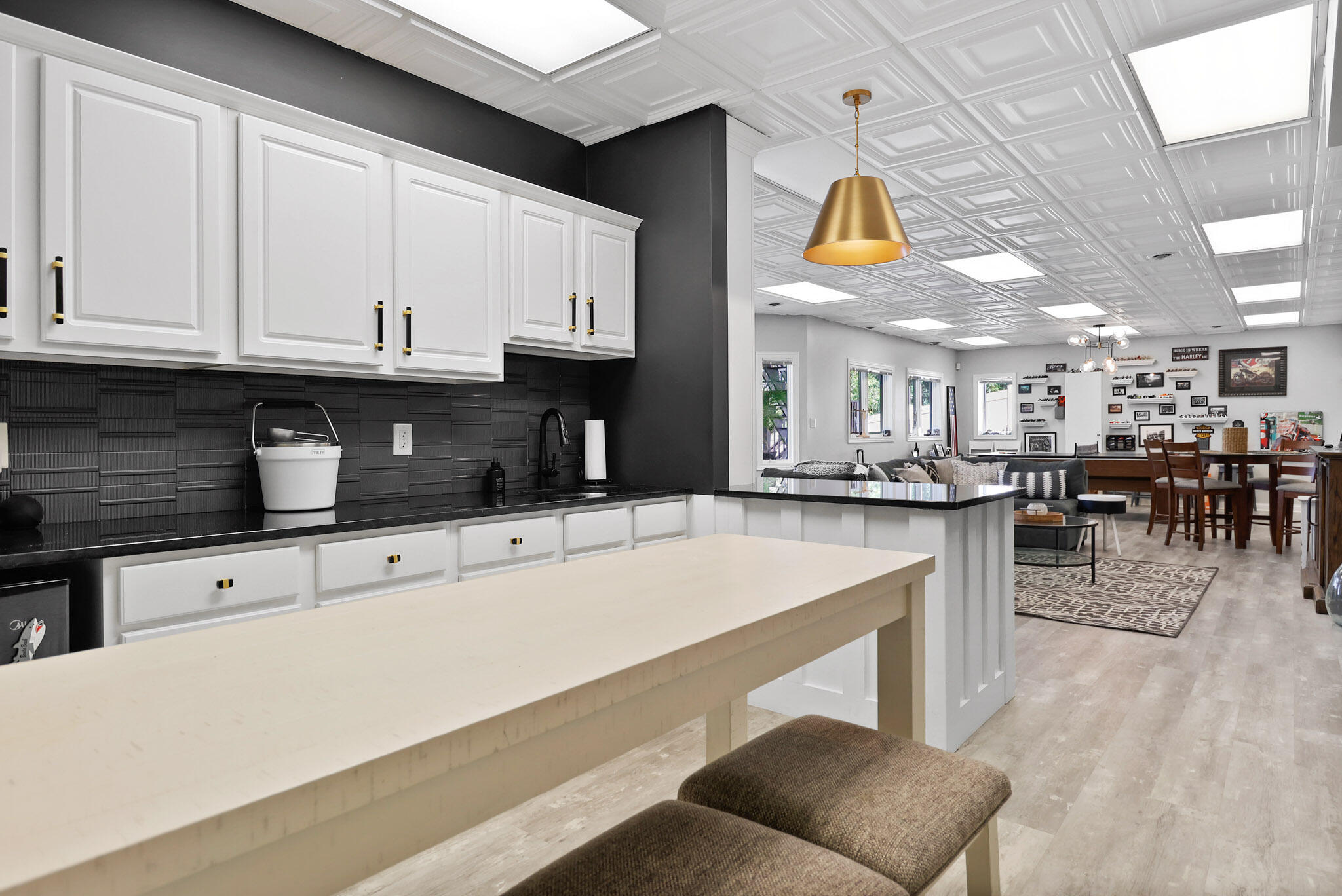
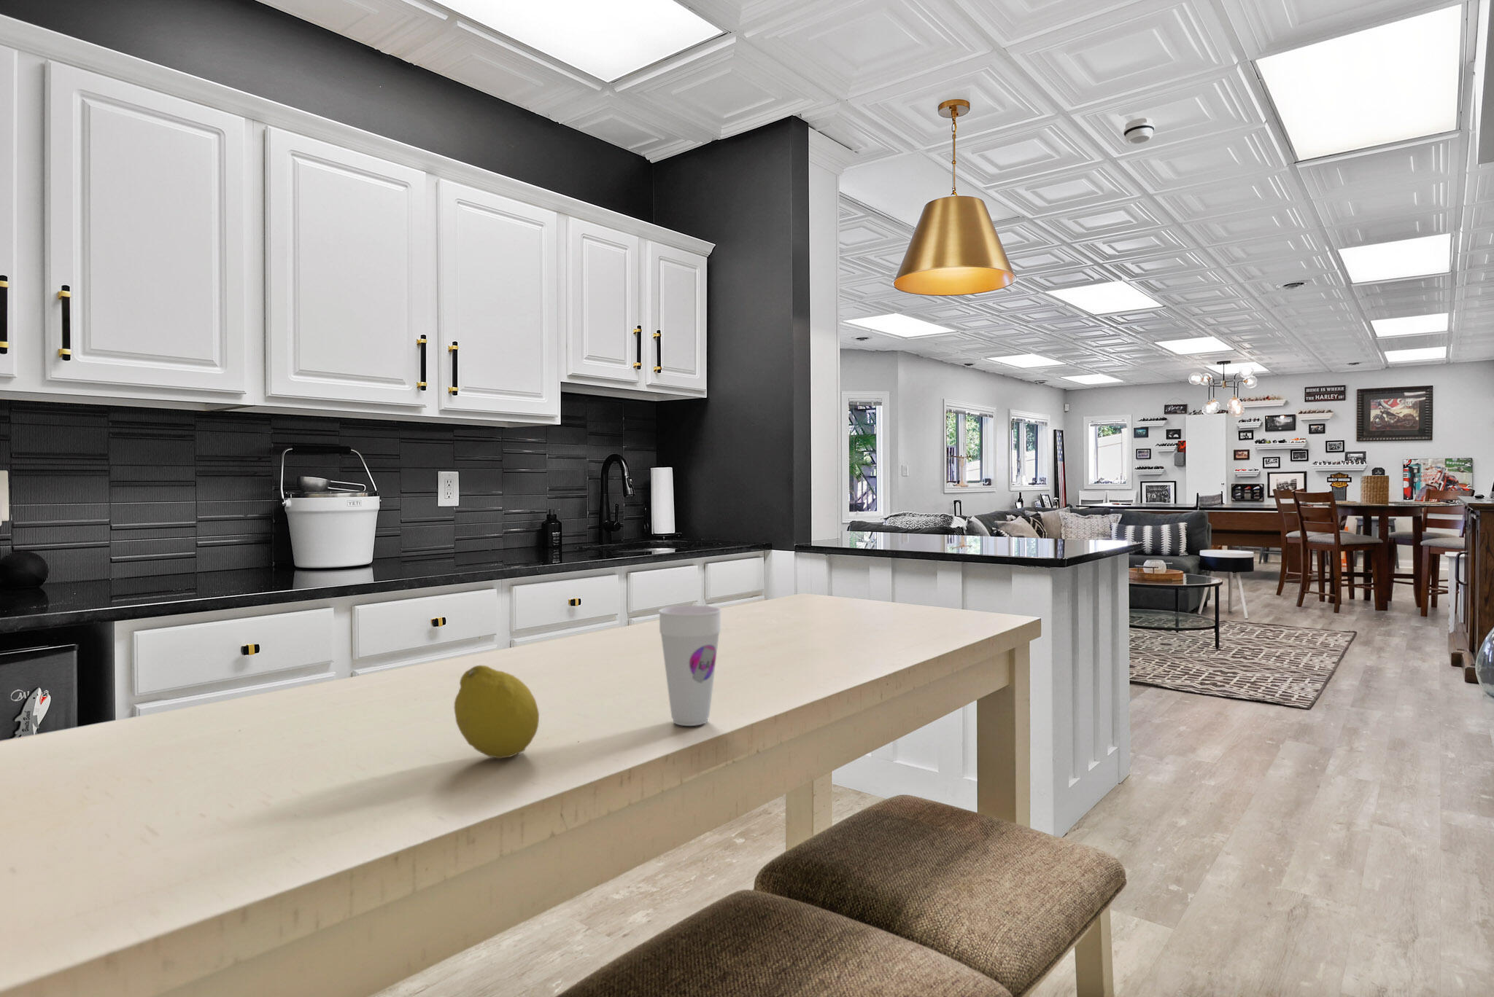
+ cup [657,605,723,727]
+ smoke detector [1122,117,1156,145]
+ fruit [453,664,540,759]
